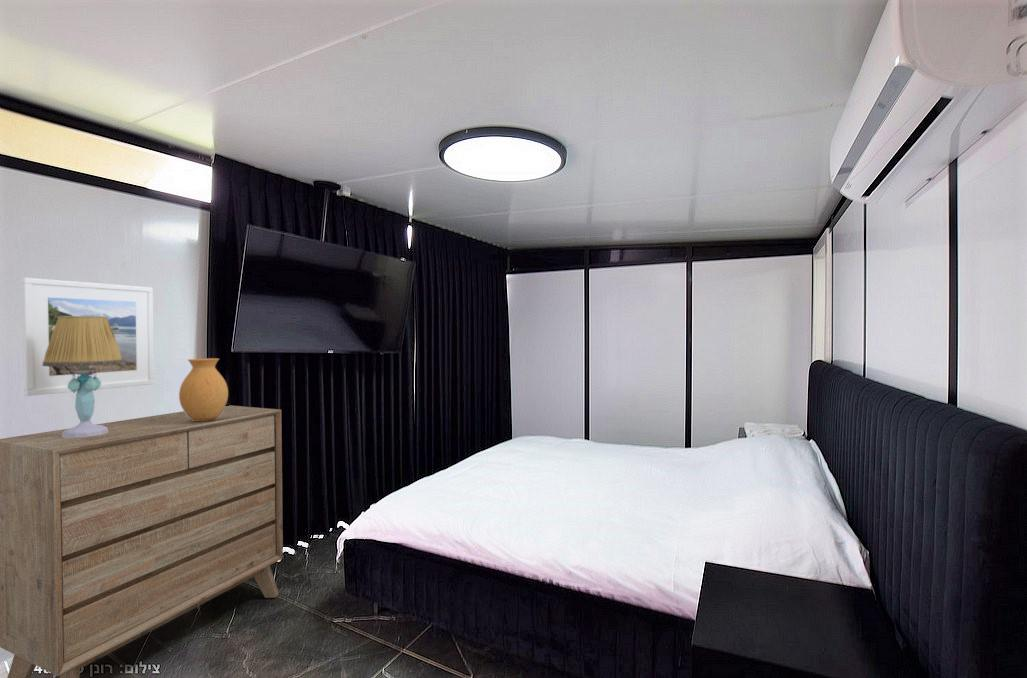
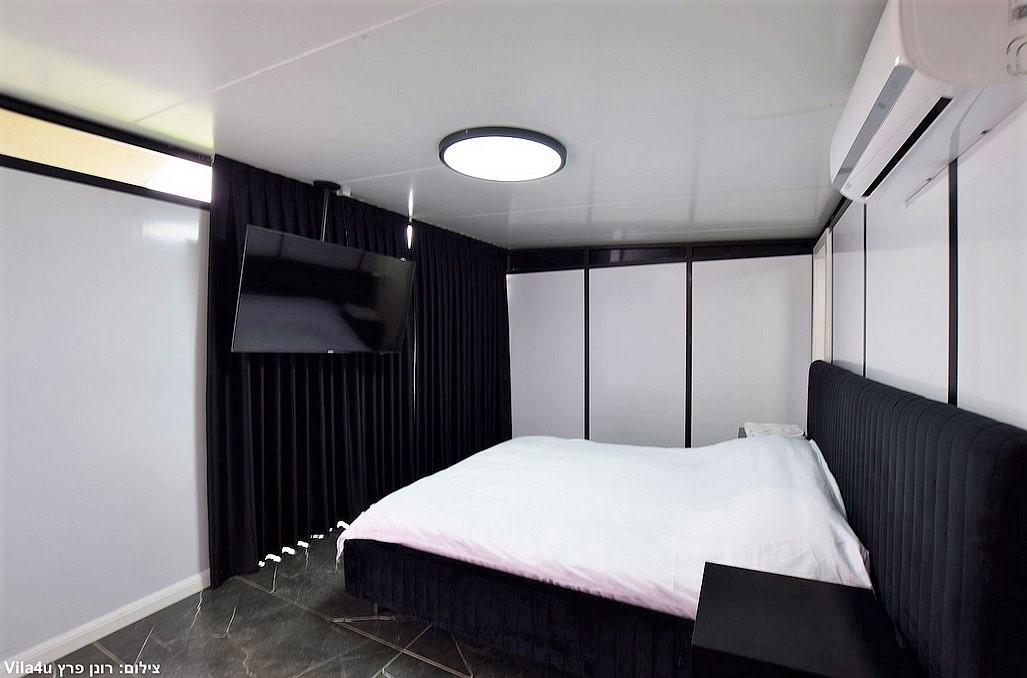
- dresser [0,404,284,678]
- table lamp [42,316,123,438]
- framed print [21,277,155,397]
- vase [178,357,229,421]
